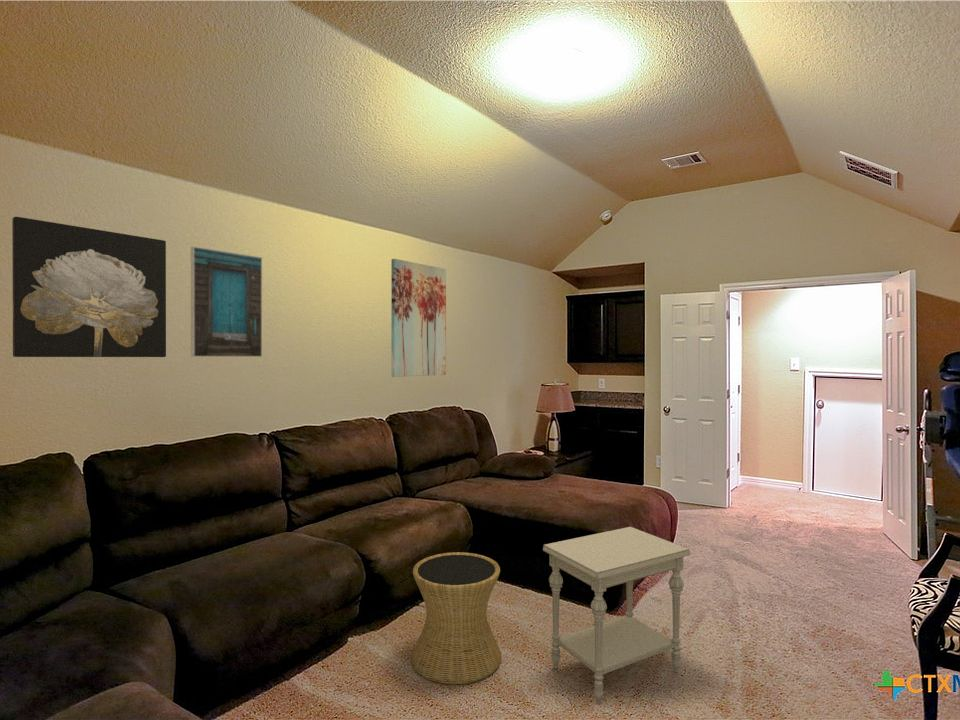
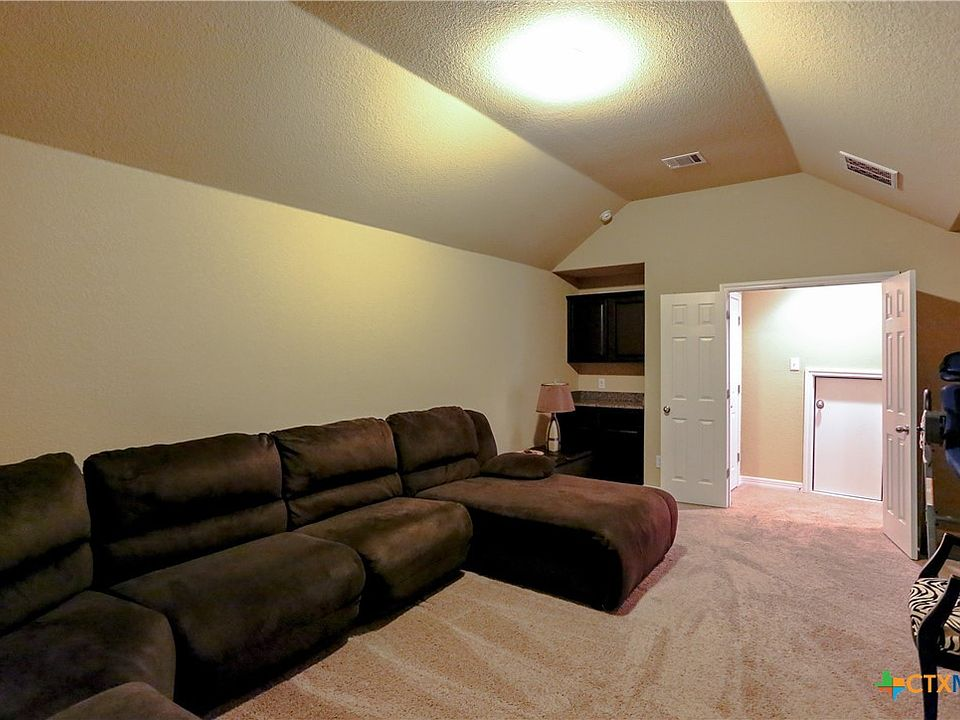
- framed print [190,245,263,358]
- wall art [11,216,167,358]
- side table [410,551,502,685]
- side table [542,526,691,706]
- wall art [390,258,447,378]
